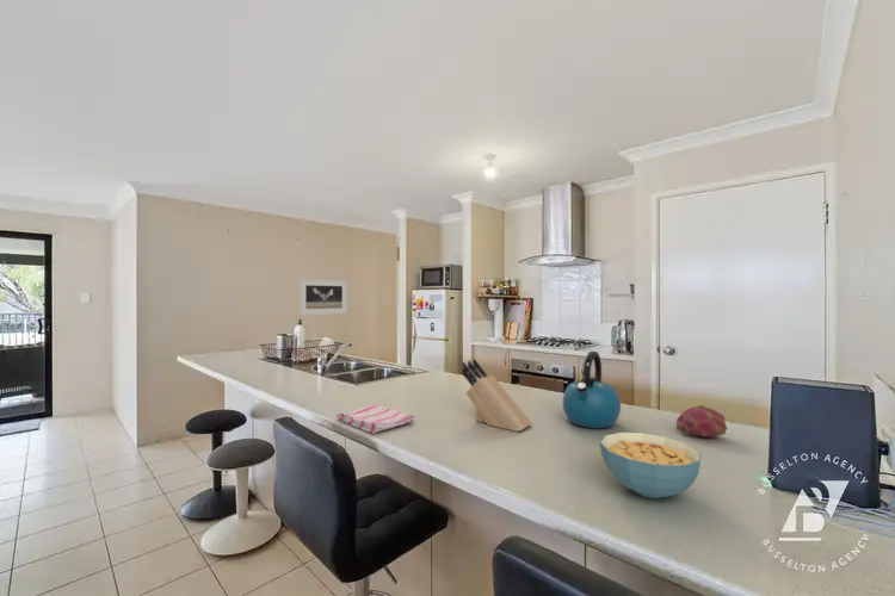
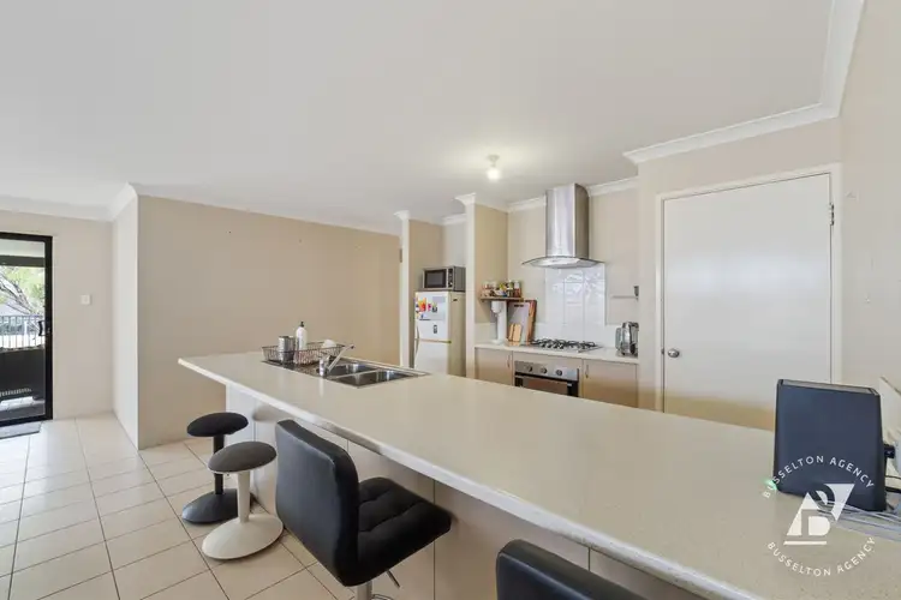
- kettle [562,350,622,429]
- knife block [461,358,533,433]
- fruit [675,404,728,439]
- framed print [298,278,348,316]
- dish towel [335,403,416,434]
- cereal bowl [599,432,702,499]
